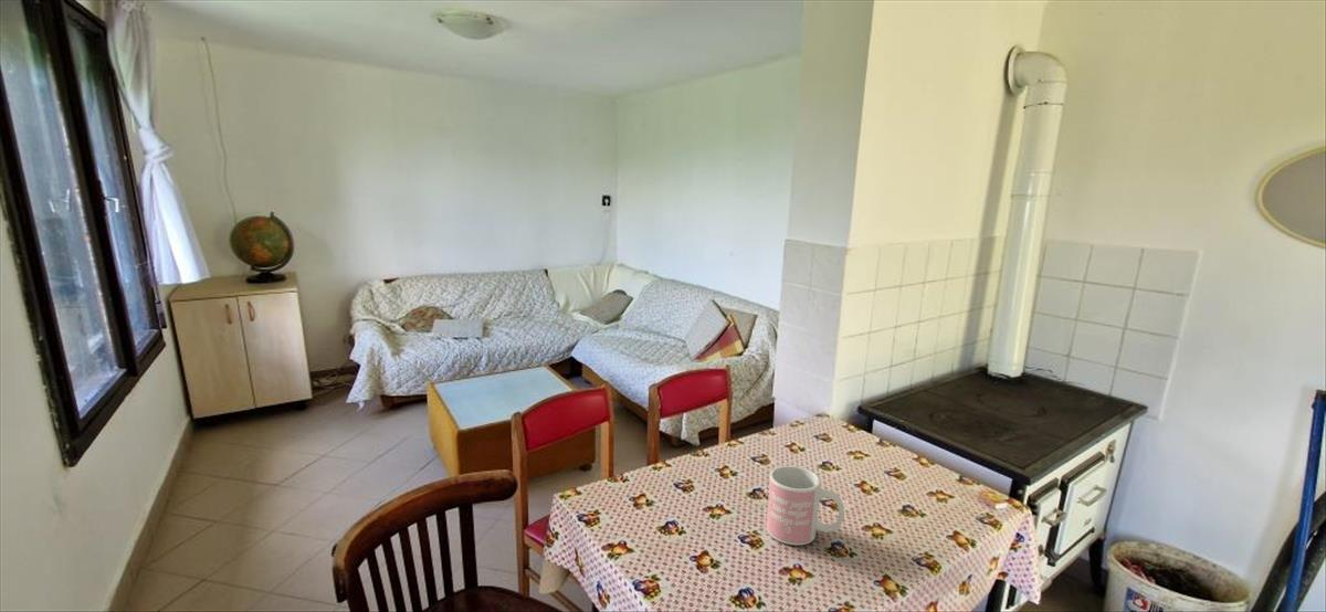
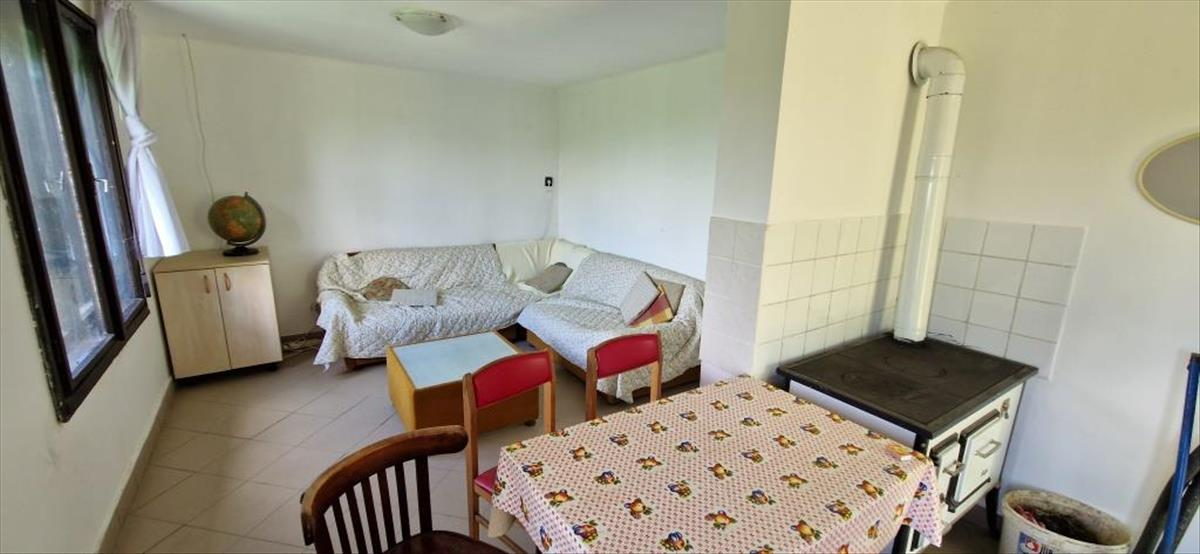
- mug [765,465,845,546]
